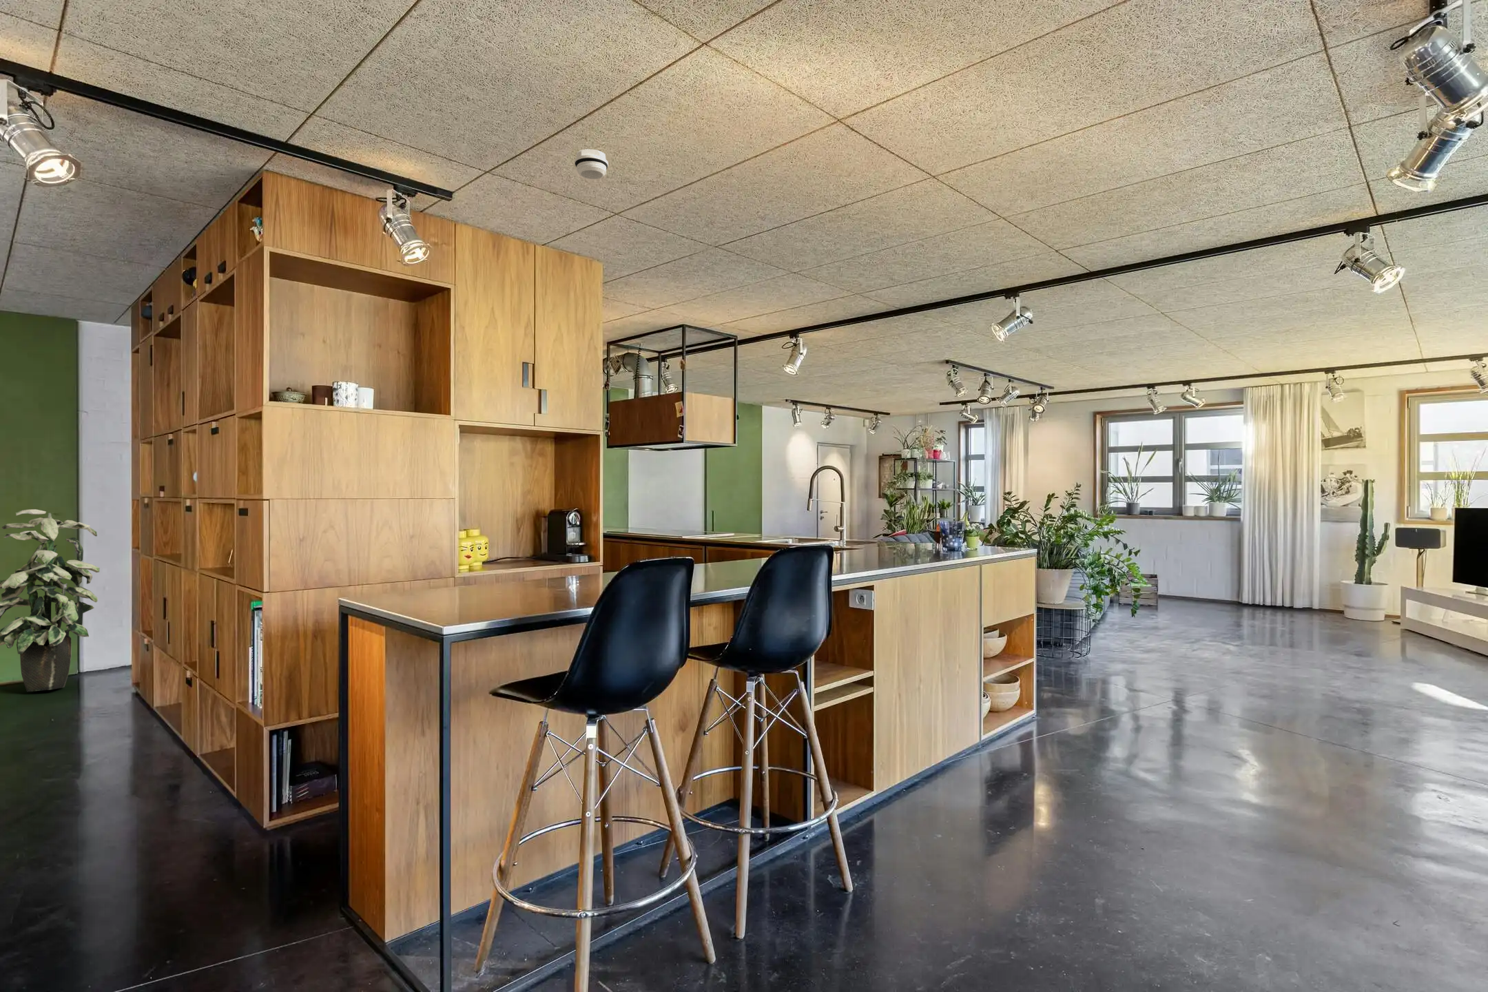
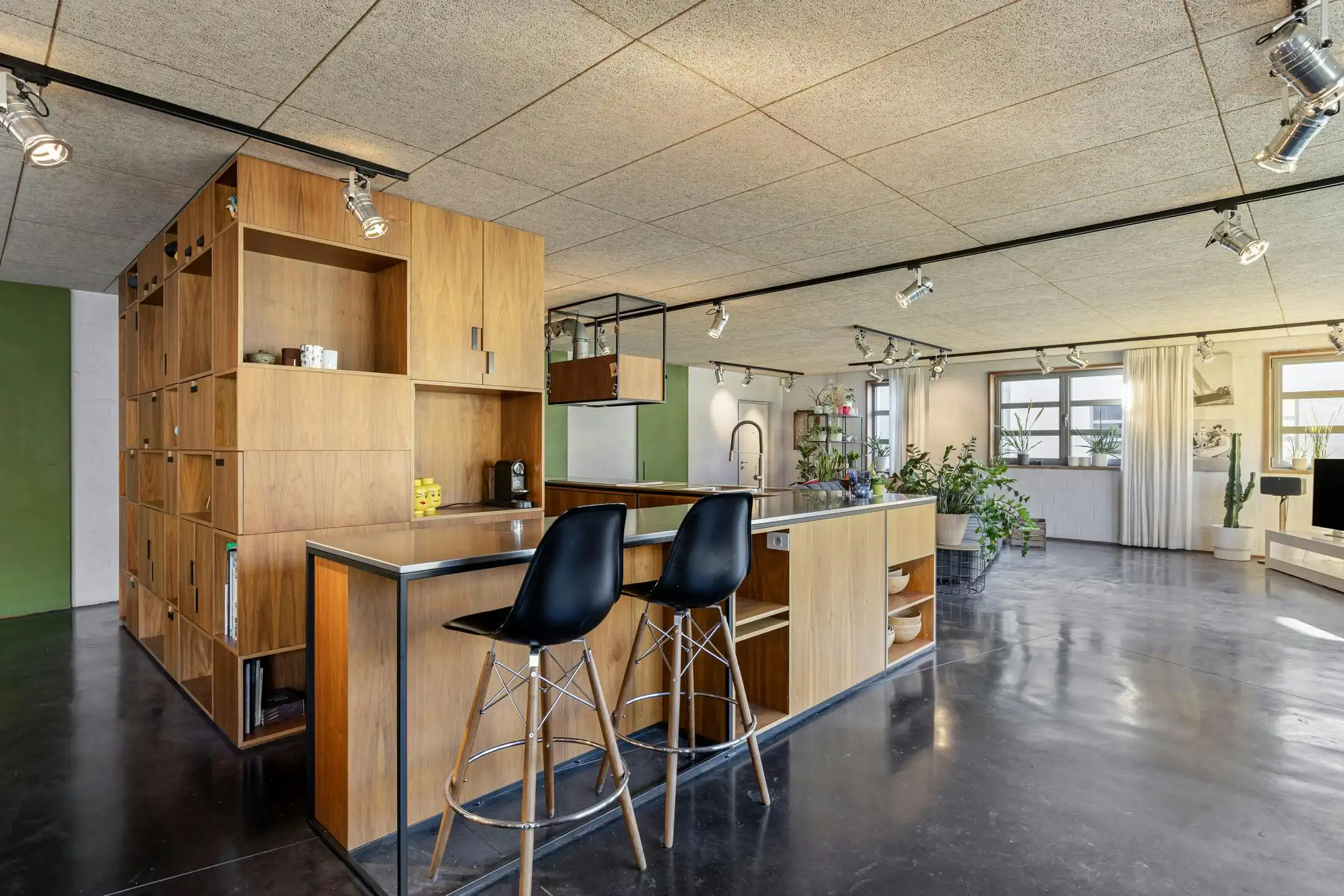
- smoke detector [574,148,609,179]
- indoor plant [0,508,101,692]
